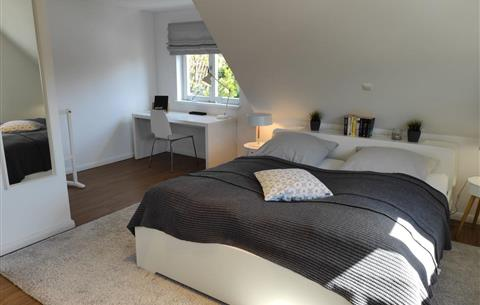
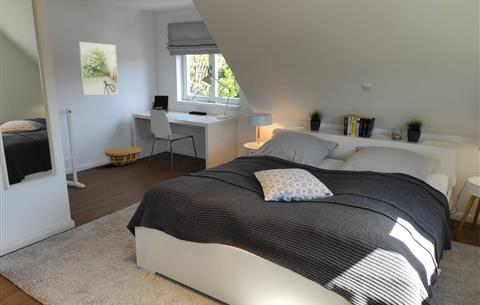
+ basket [104,146,143,166]
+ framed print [77,41,119,96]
